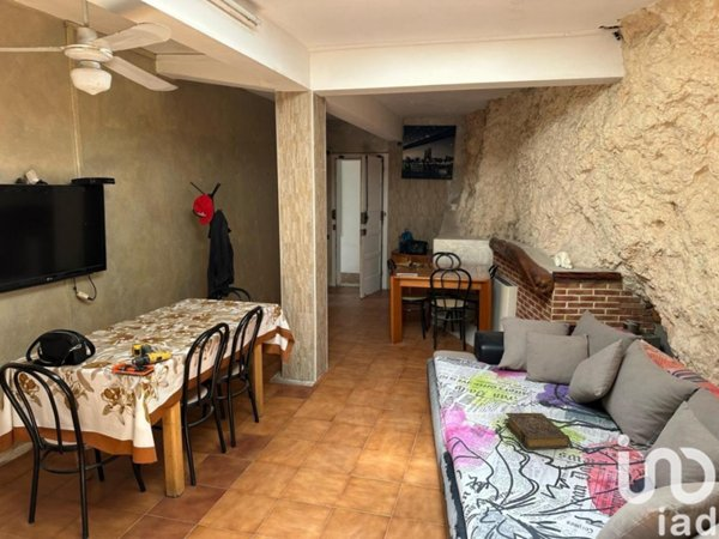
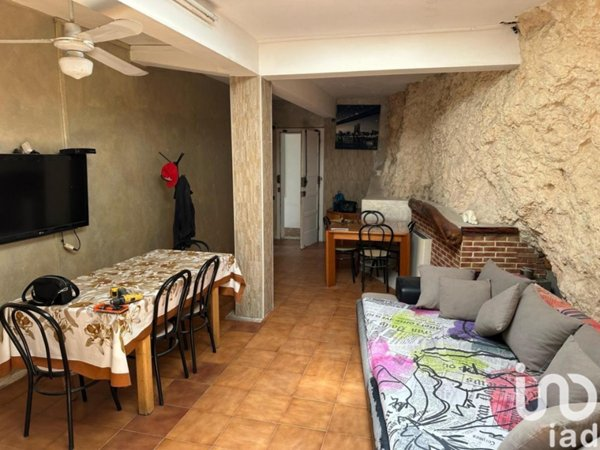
- book [503,412,570,450]
